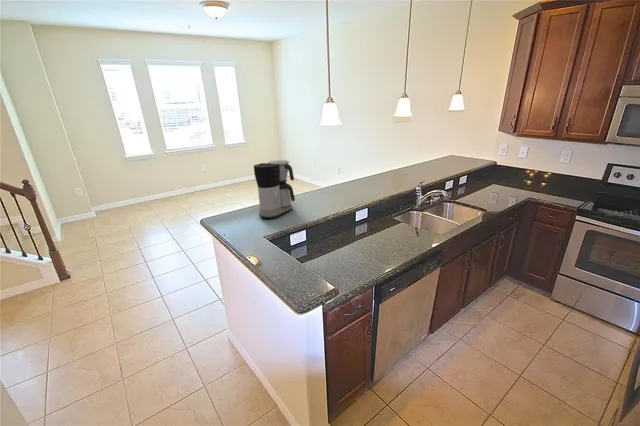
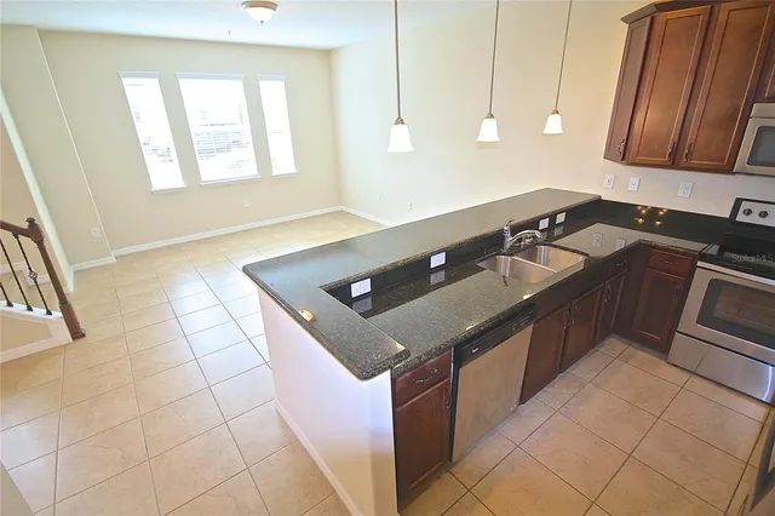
- coffee maker [253,159,296,220]
